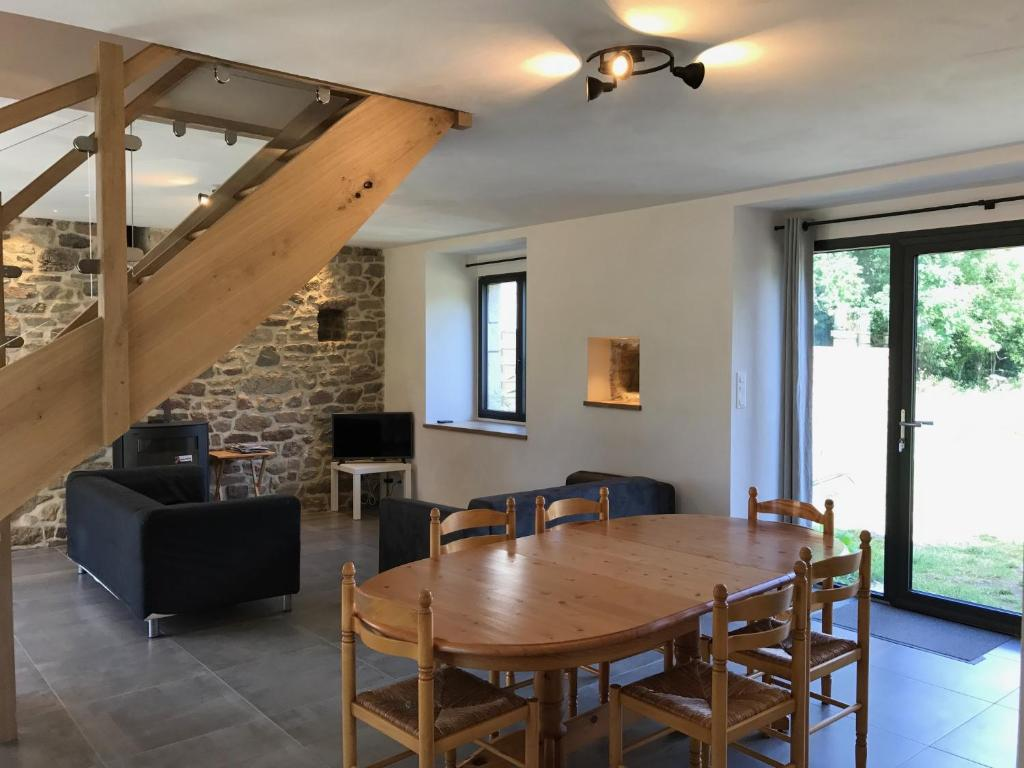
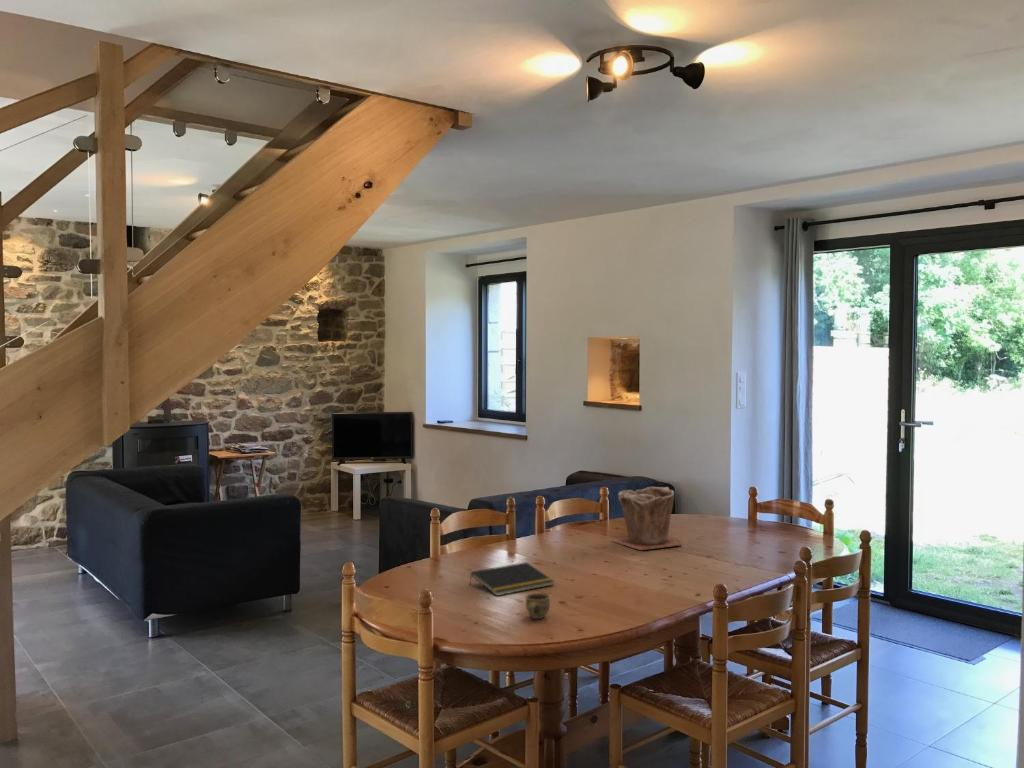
+ plant pot [611,486,683,551]
+ cup [524,592,551,620]
+ notepad [469,561,555,597]
